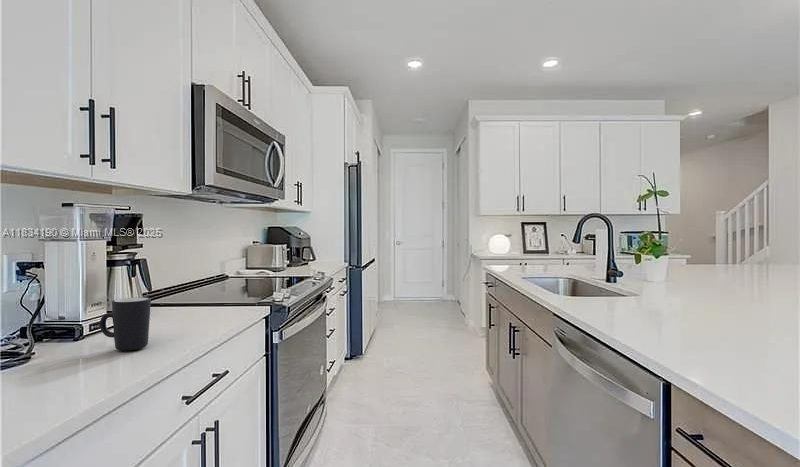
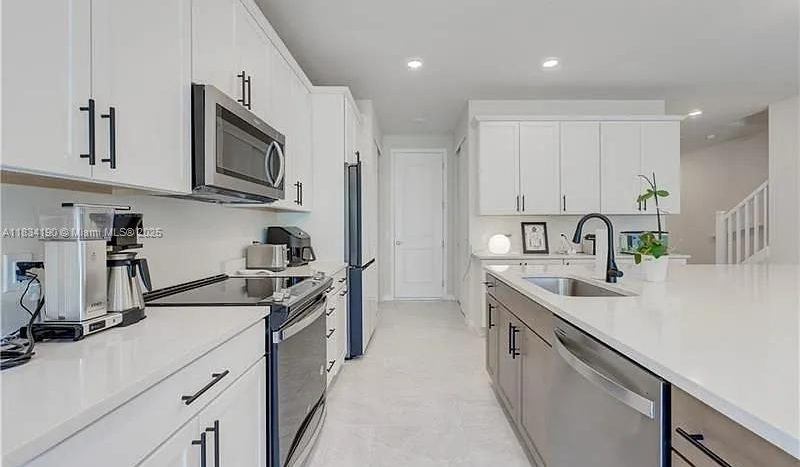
- mug [99,296,152,351]
